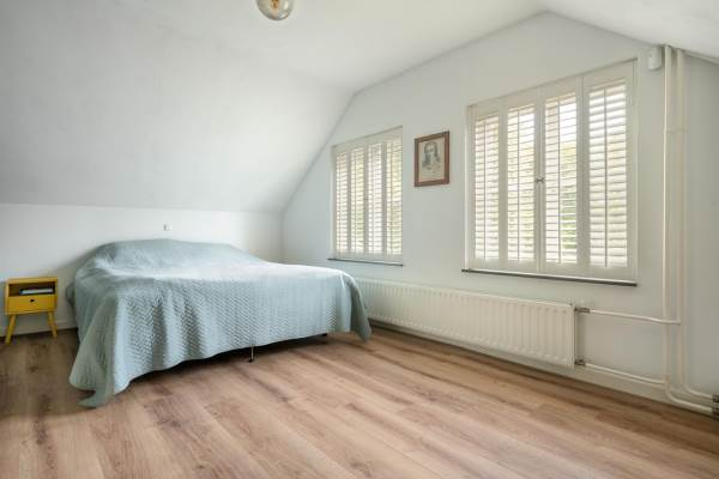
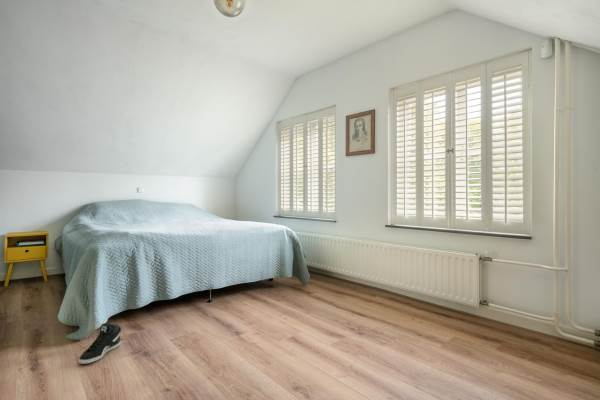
+ sneaker [78,322,122,365]
